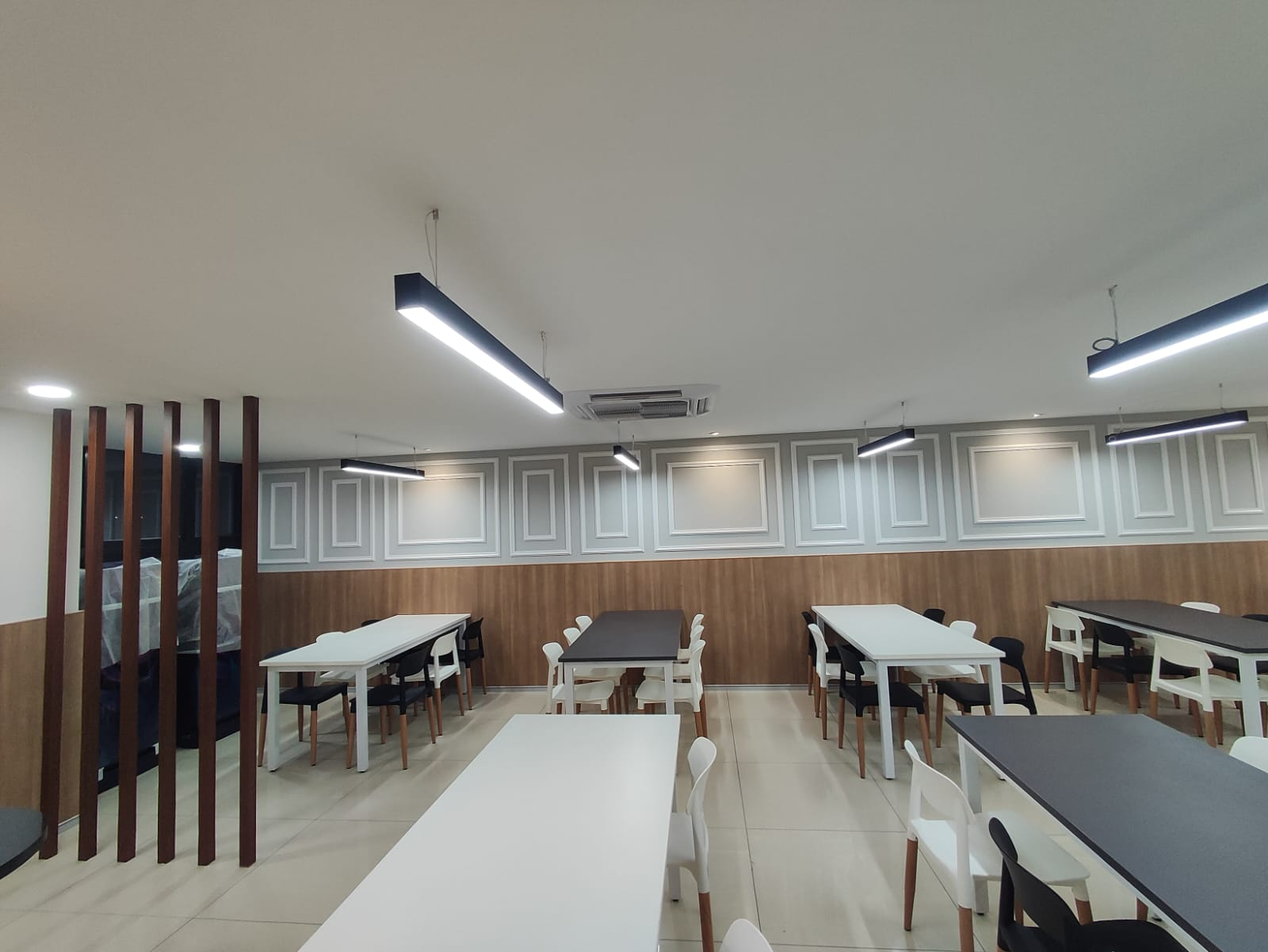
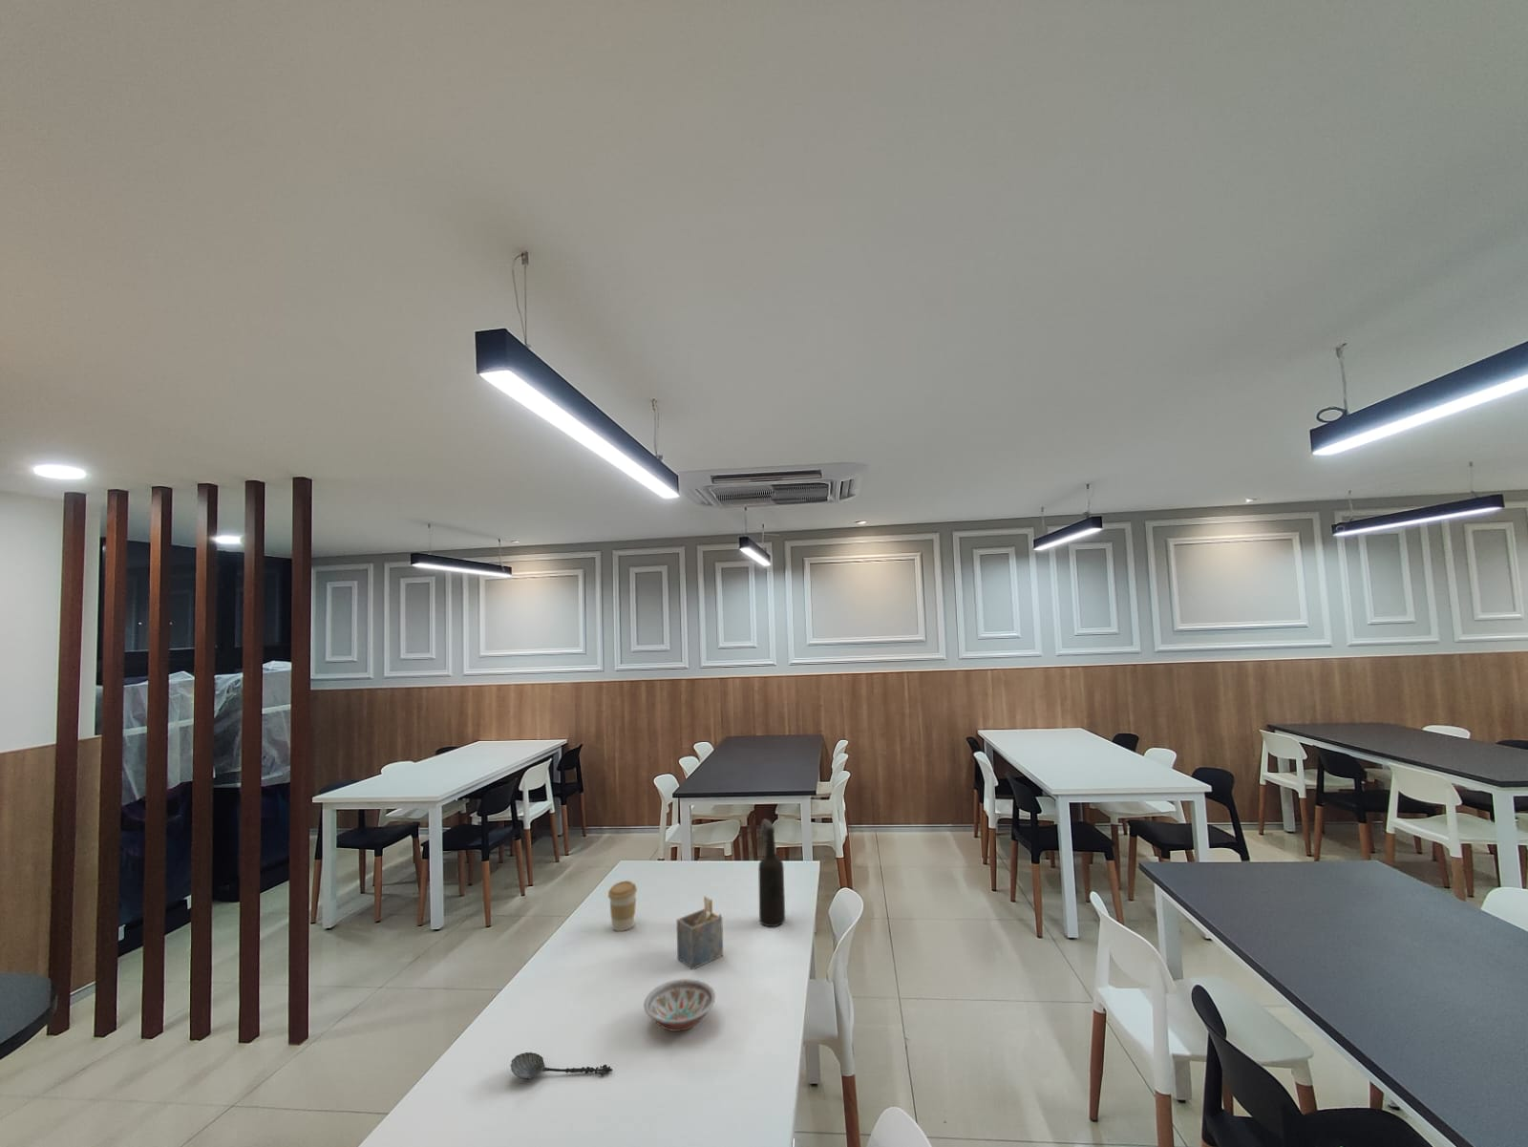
+ coffee cup [607,880,637,933]
+ bottle [757,818,786,928]
+ spoon [509,1052,613,1081]
+ napkin holder [676,895,724,970]
+ bowl [642,978,716,1033]
